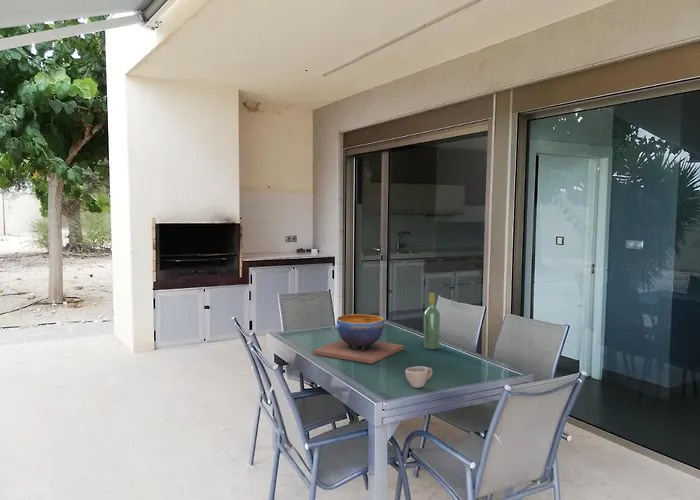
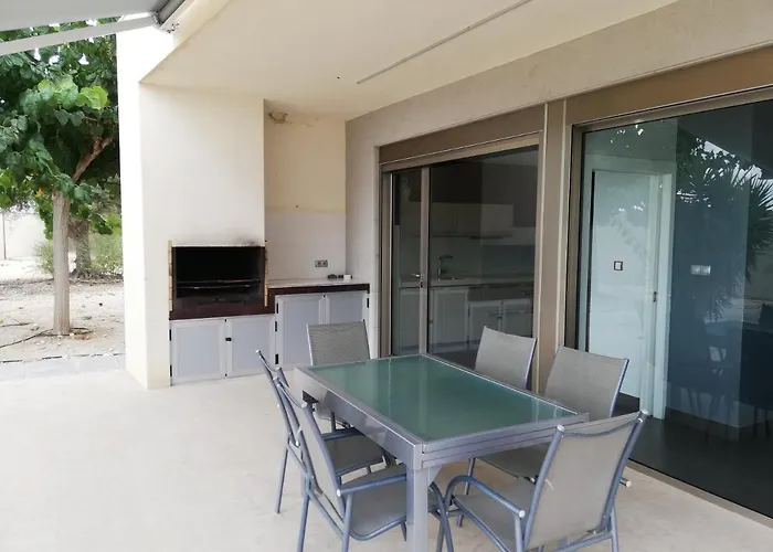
- cup [404,365,433,389]
- decorative bowl [313,313,405,364]
- wine bottle [423,292,441,350]
